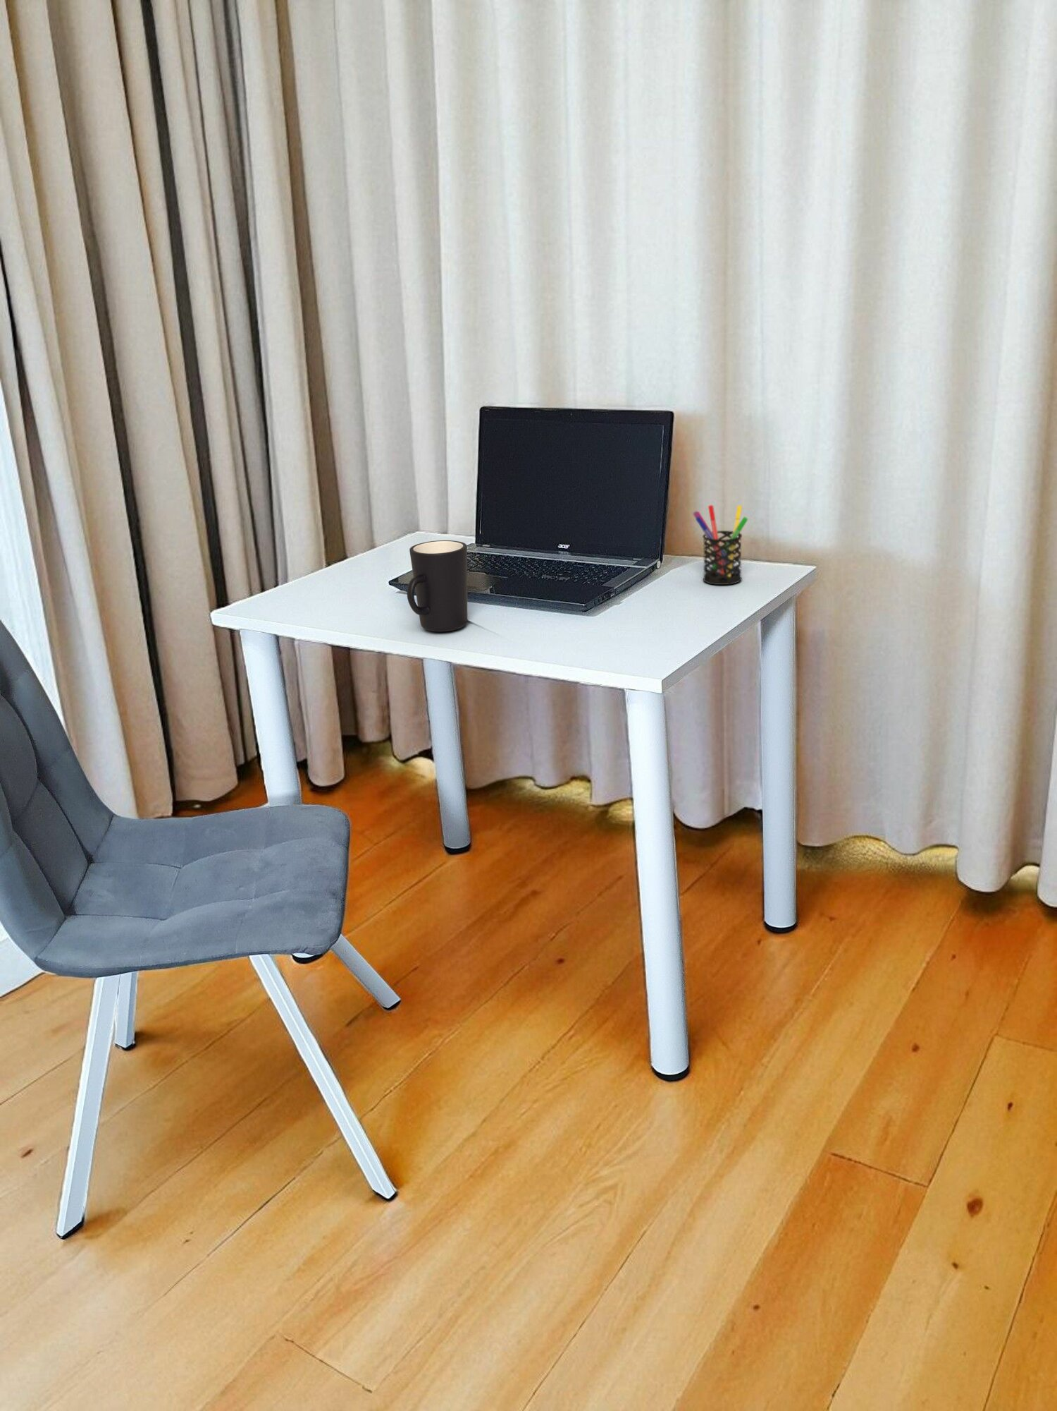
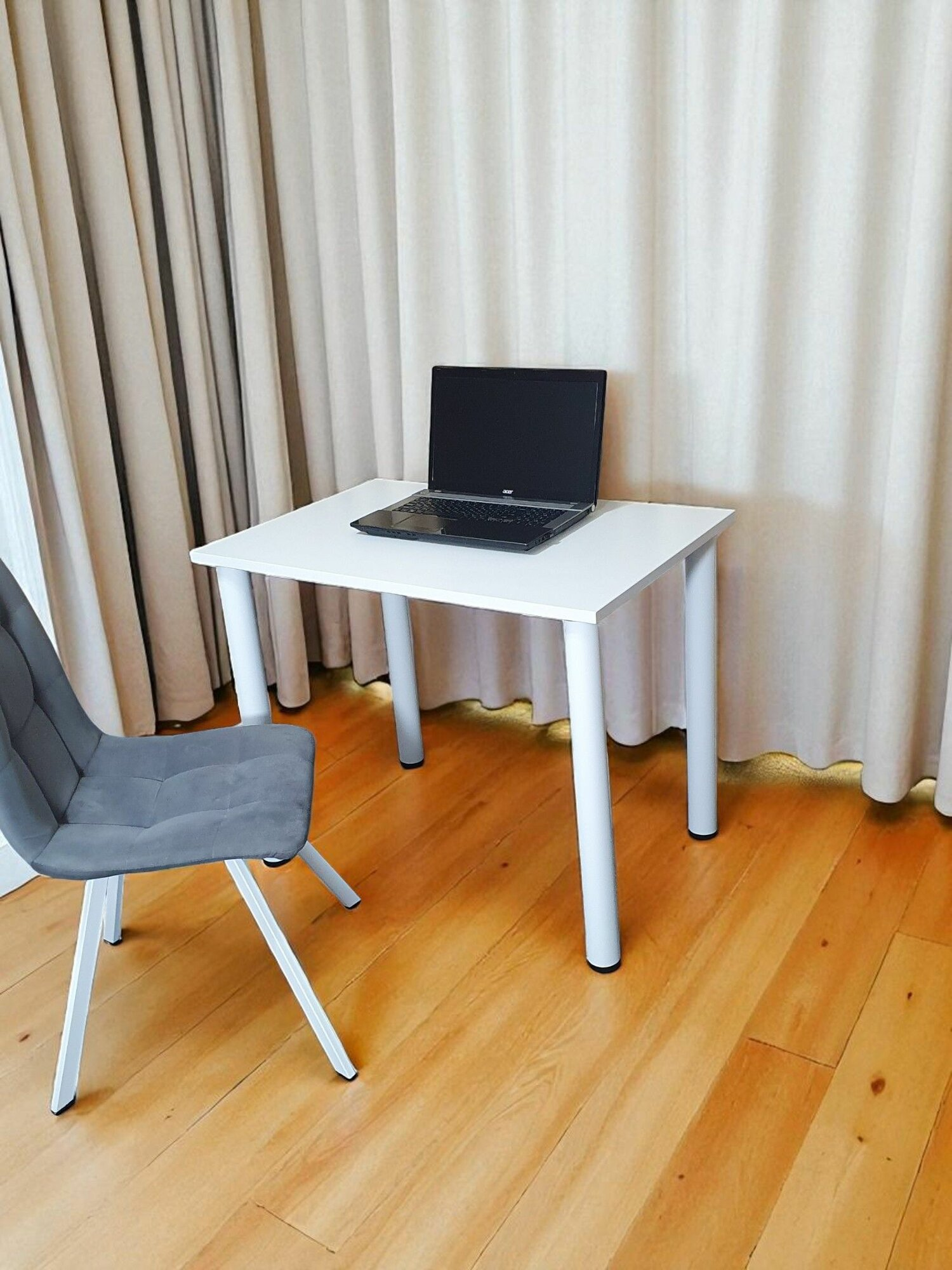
- pen holder [693,504,748,586]
- mug [406,540,467,632]
